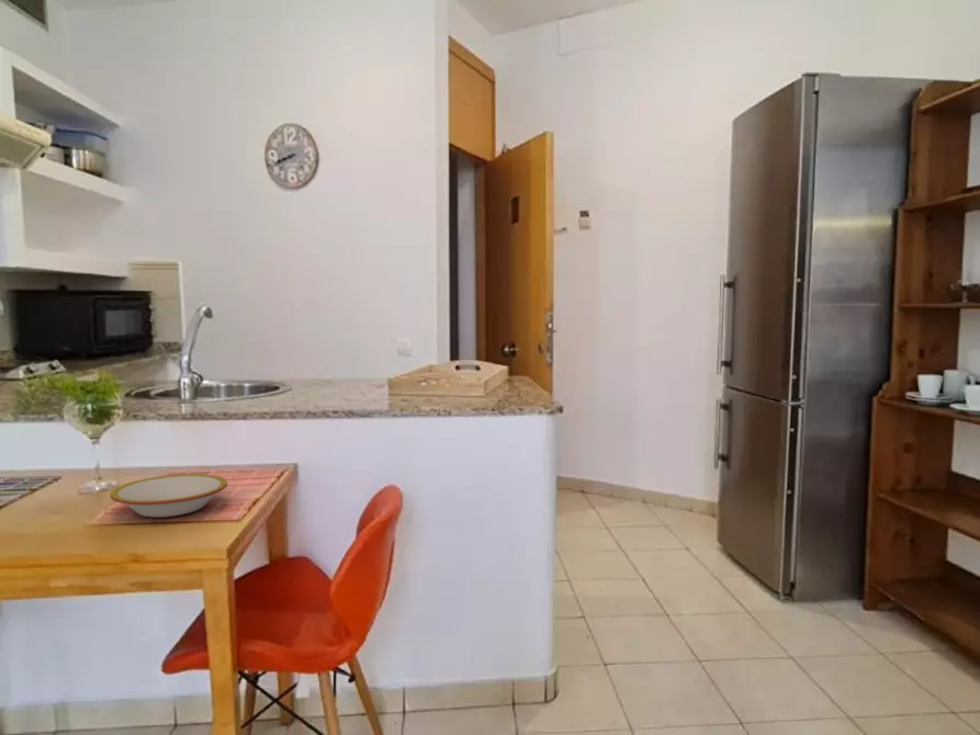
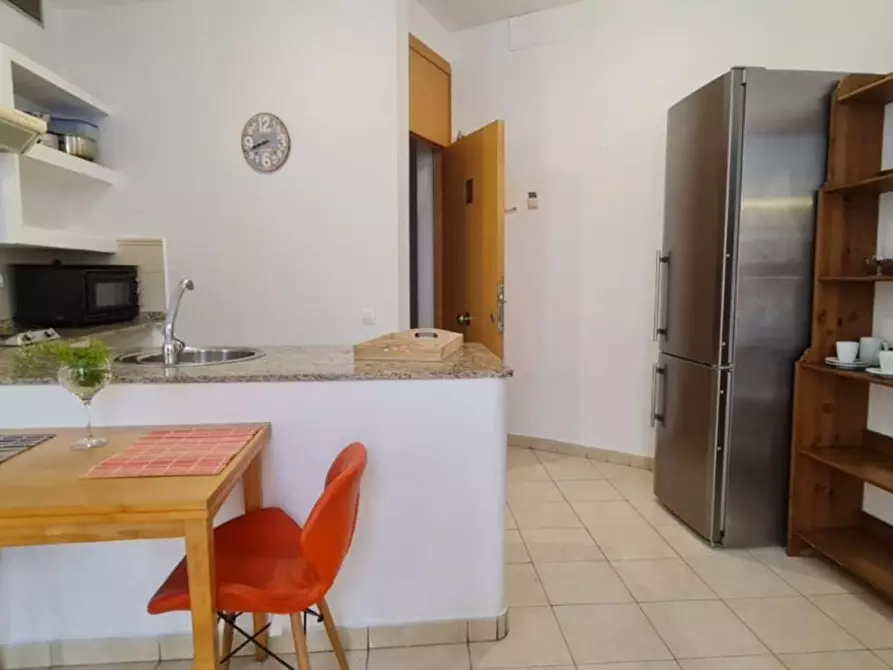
- bowl [109,473,228,519]
